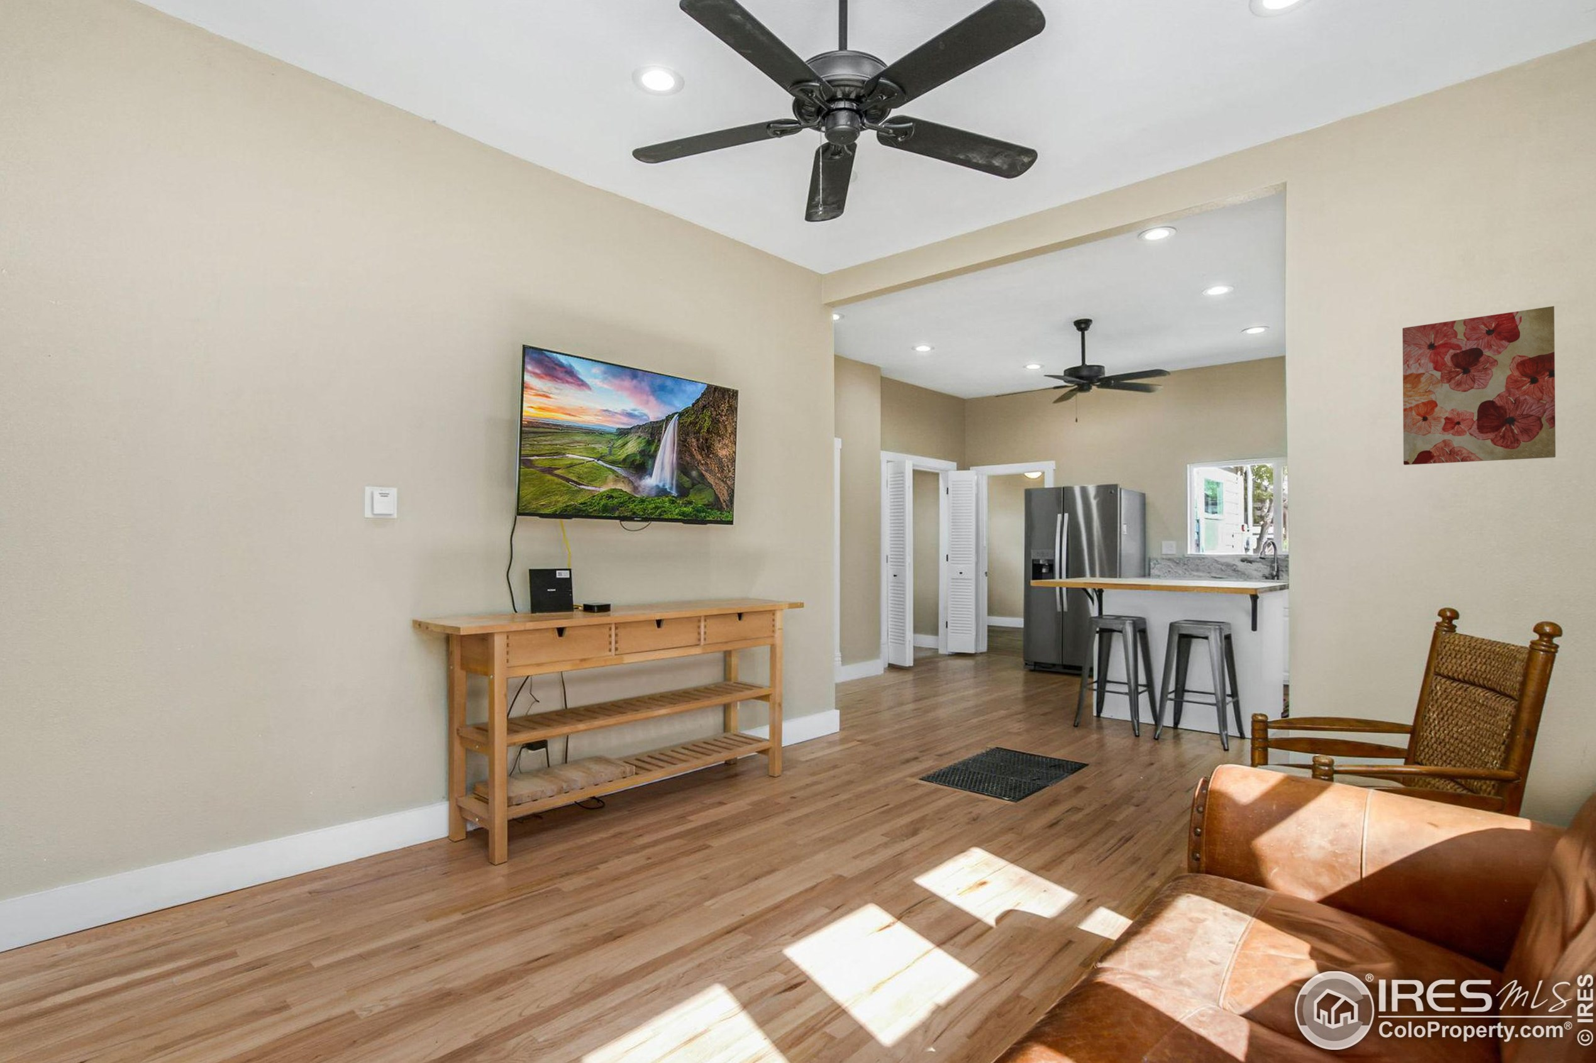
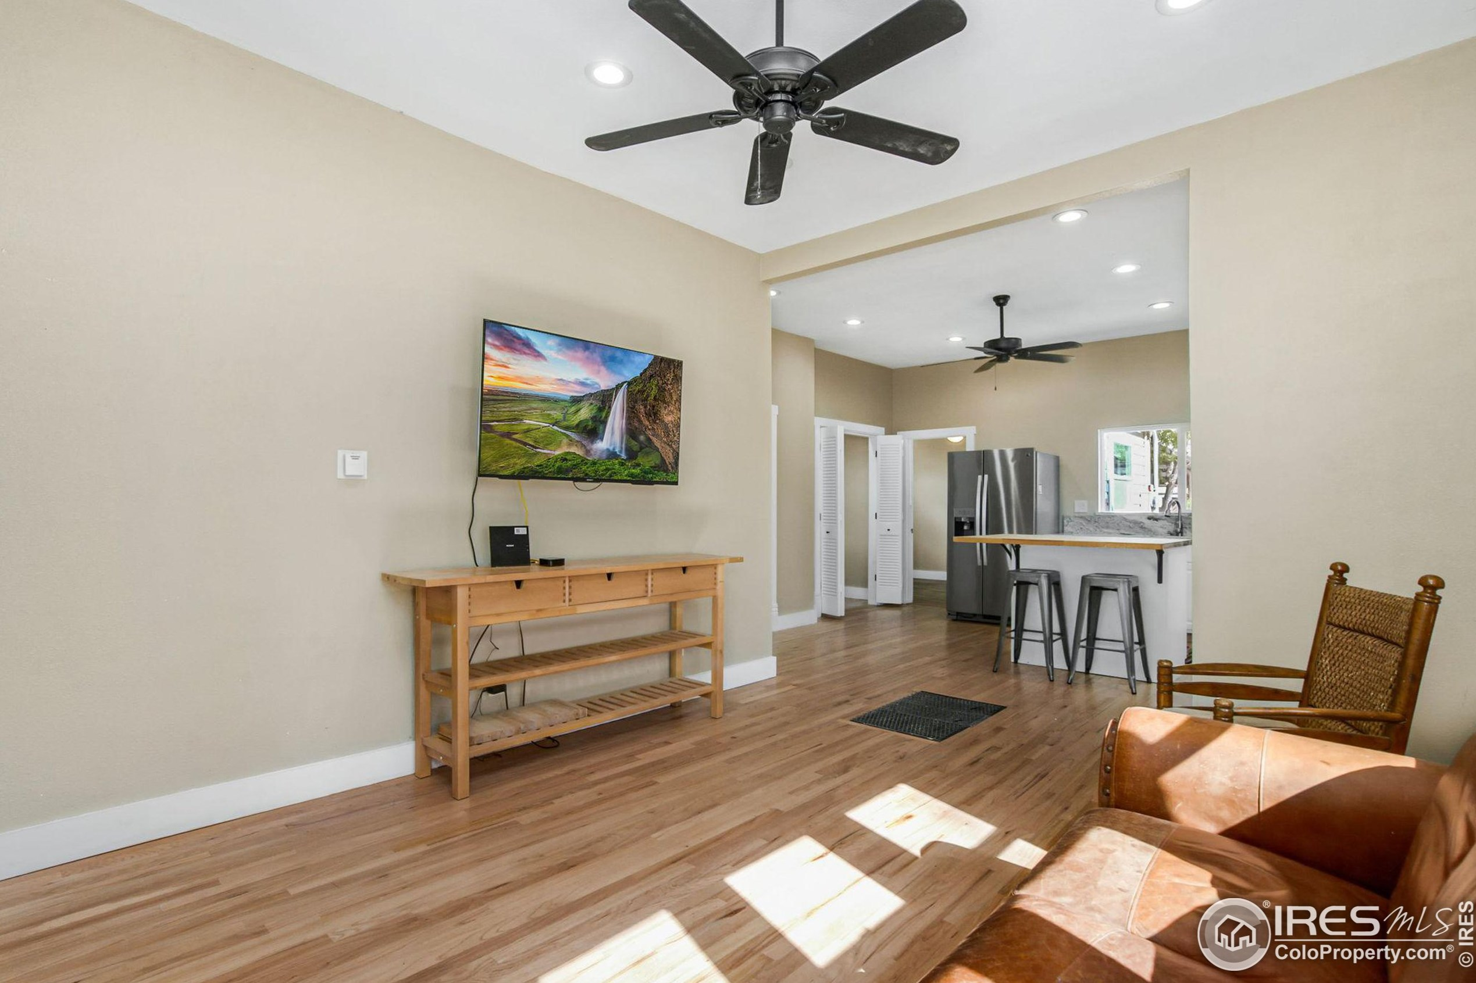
- wall art [1401,306,1557,466]
